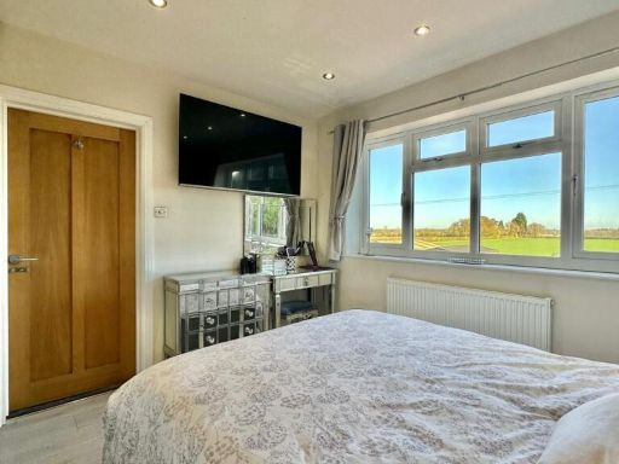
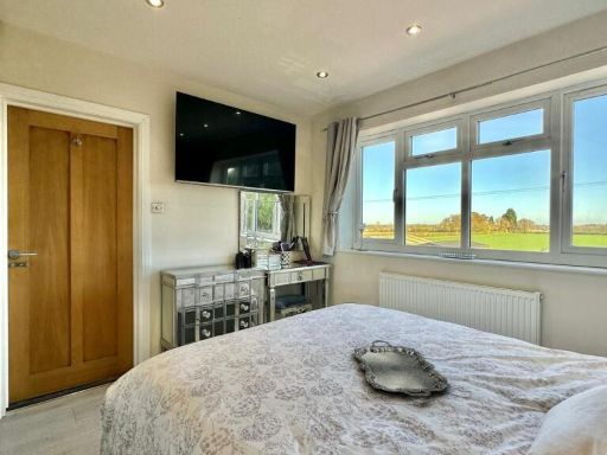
+ serving tray [353,339,452,398]
